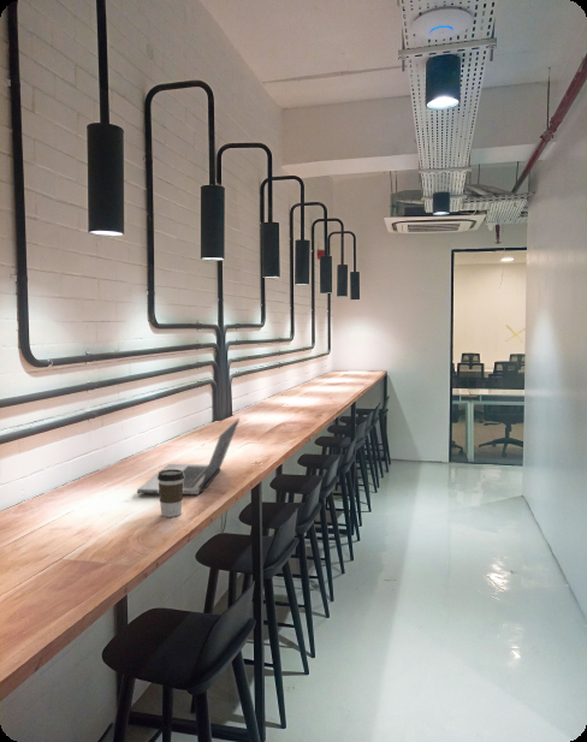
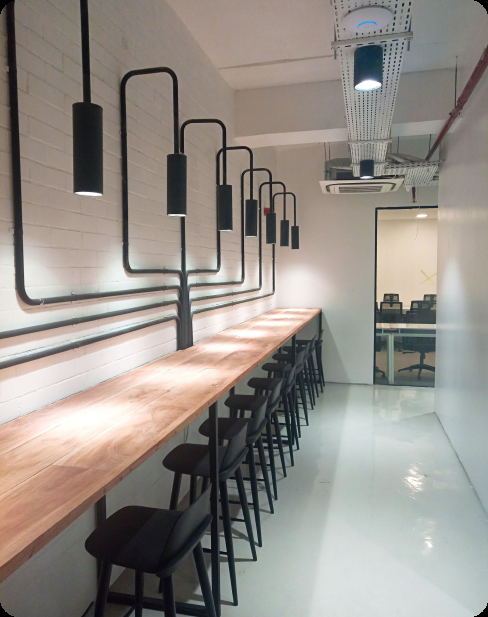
- coffee cup [158,469,184,518]
- laptop [136,417,241,495]
